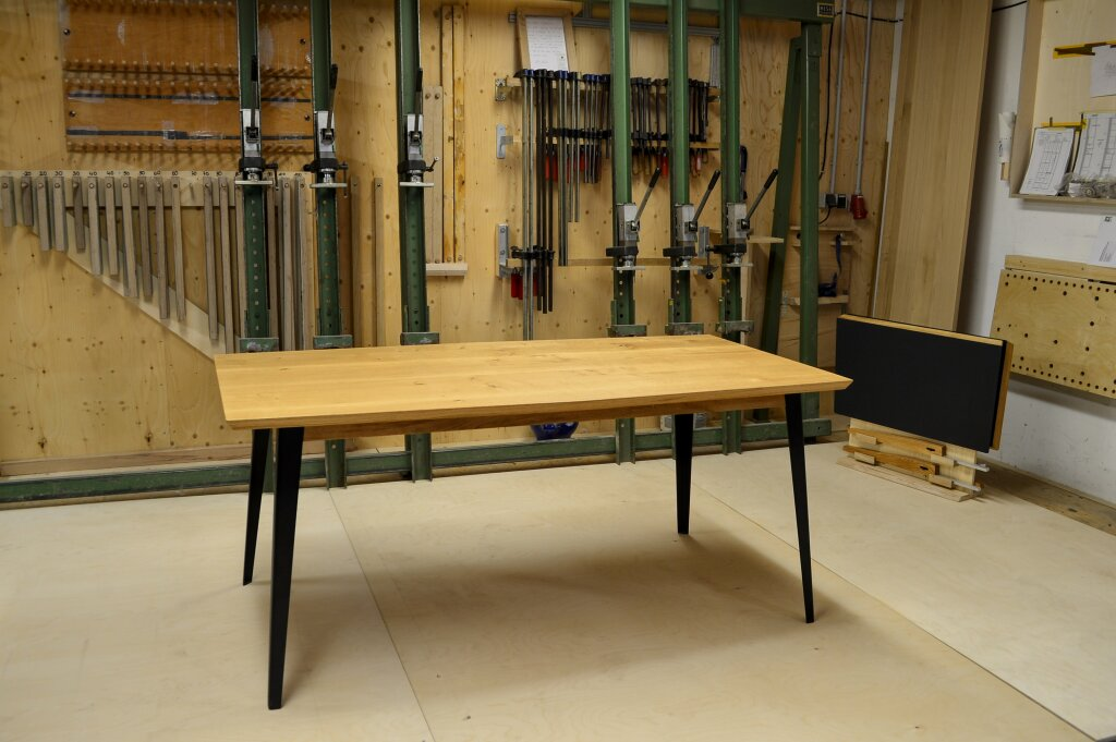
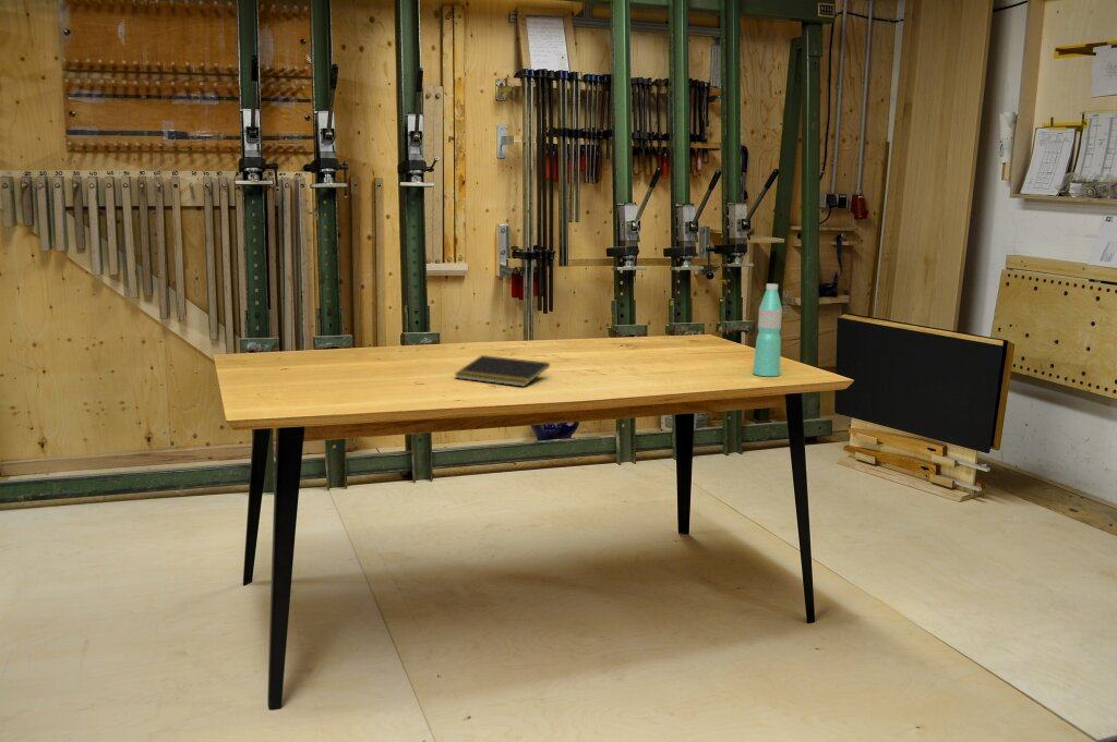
+ water bottle [752,283,783,377]
+ notepad [454,354,551,388]
